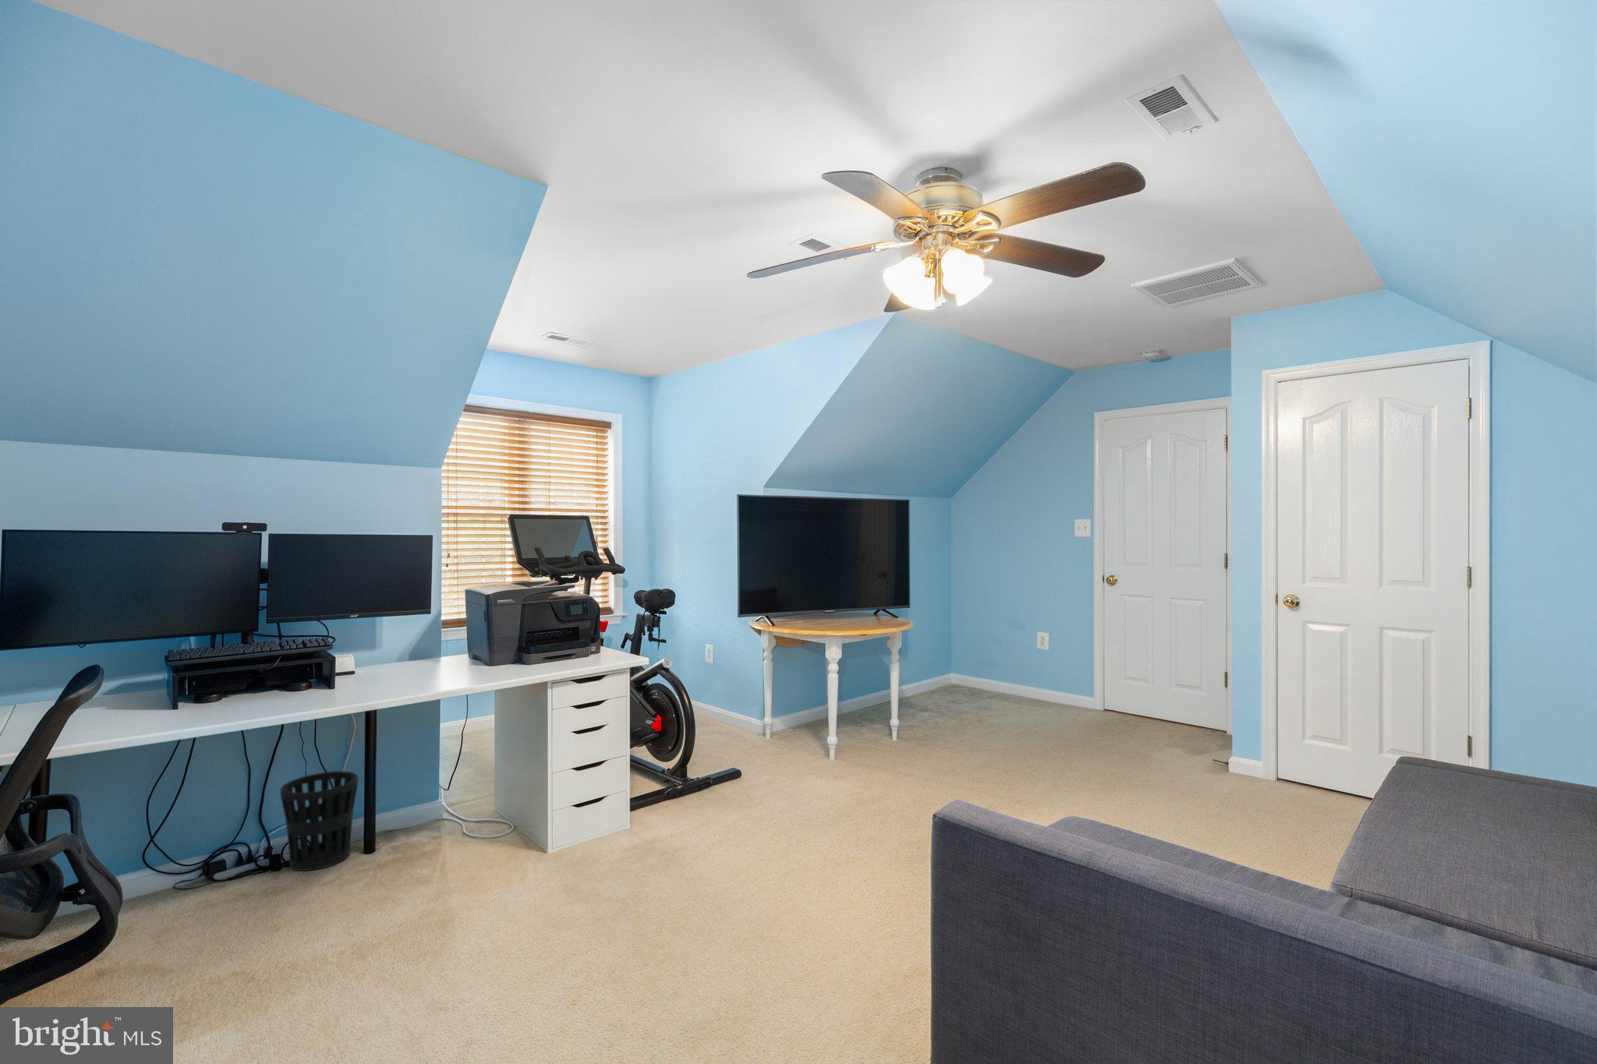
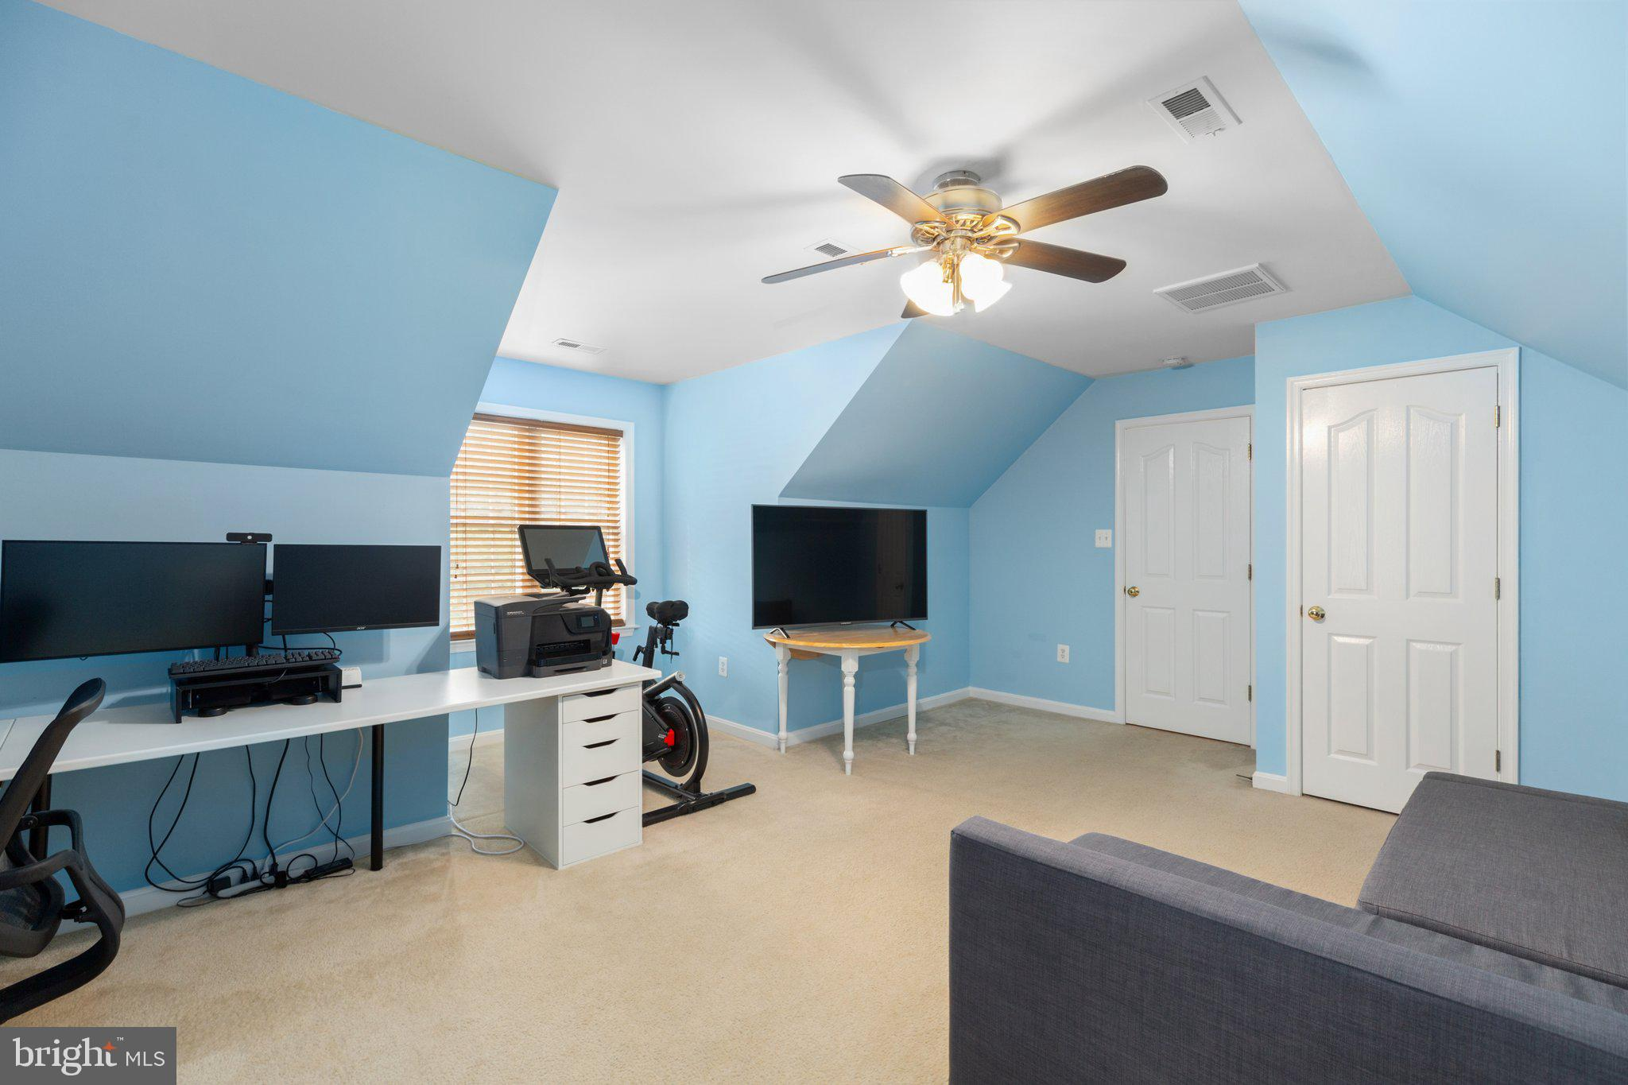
- wastebasket [280,771,359,872]
